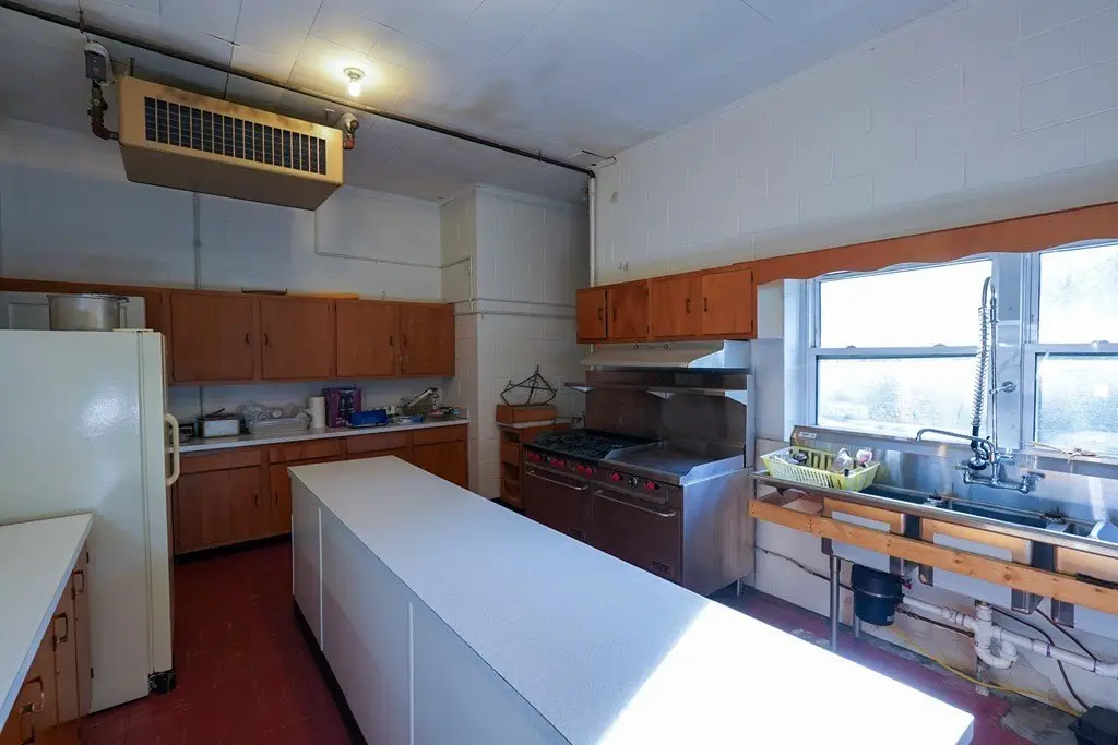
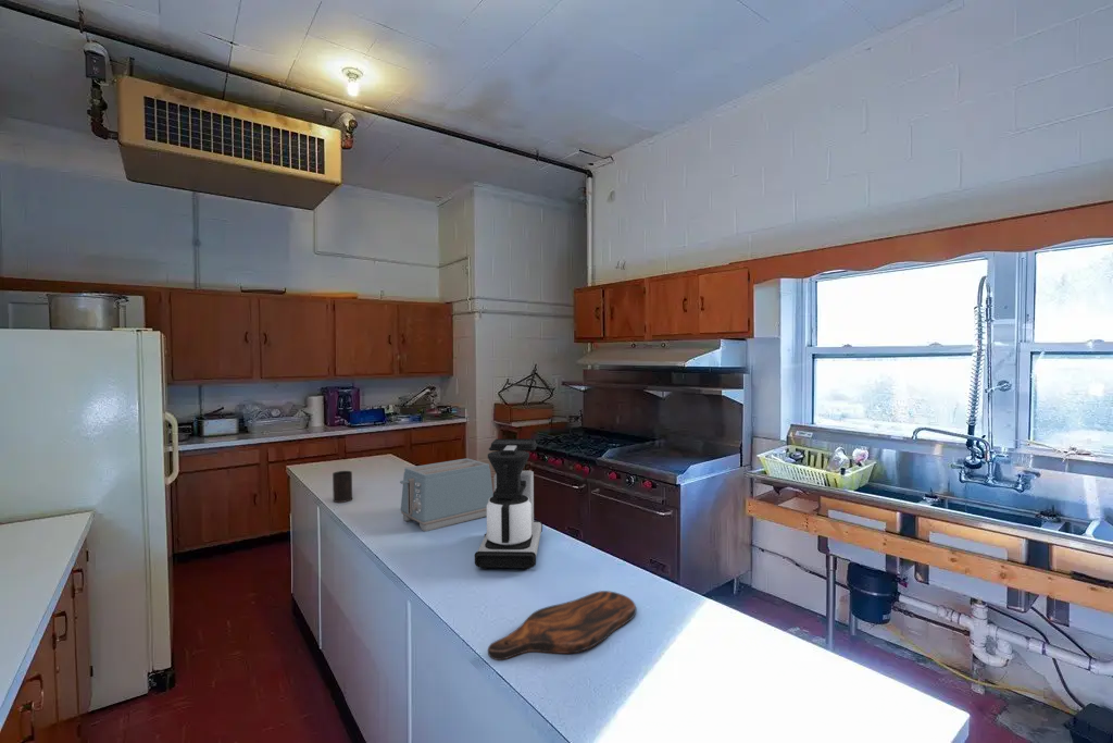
+ toaster [399,457,493,532]
+ cutting board [487,590,637,661]
+ cup [332,470,353,504]
+ coffee maker [474,438,543,570]
